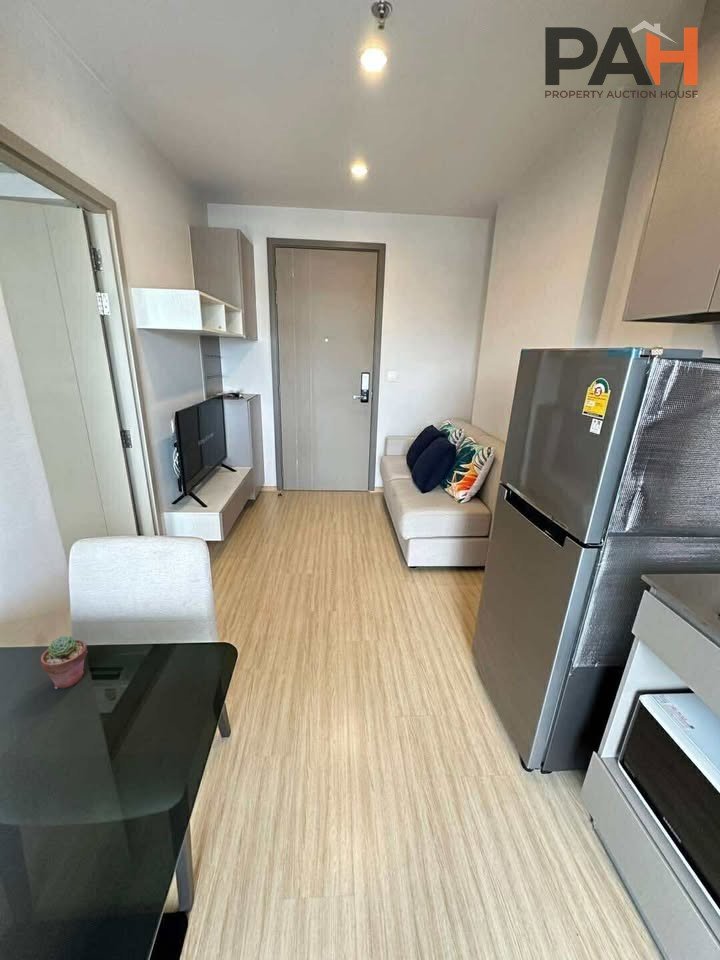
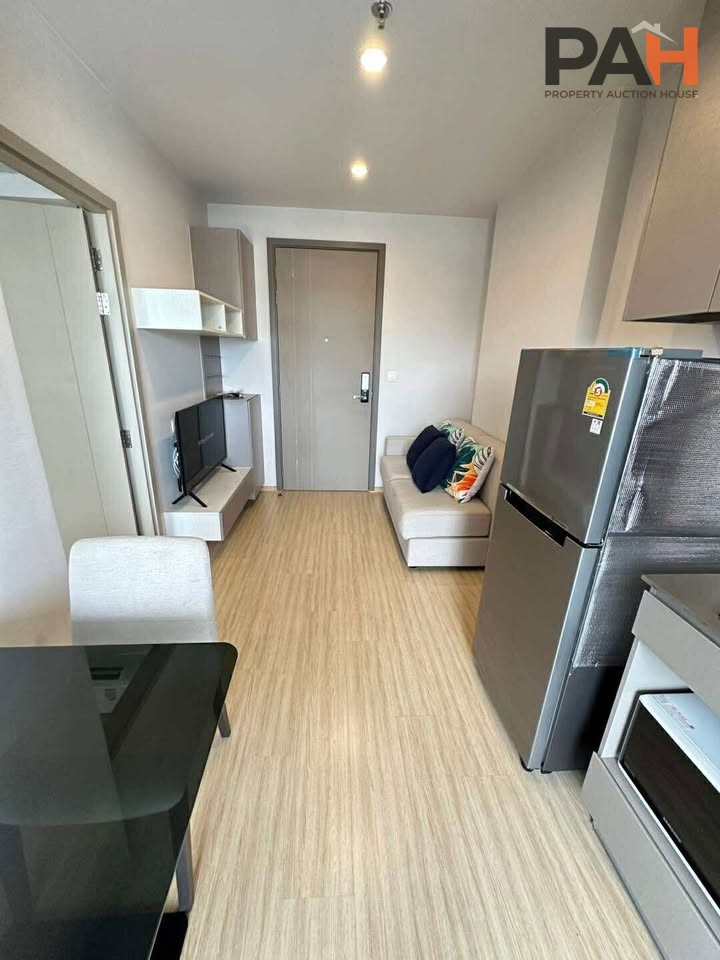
- potted succulent [40,635,88,690]
